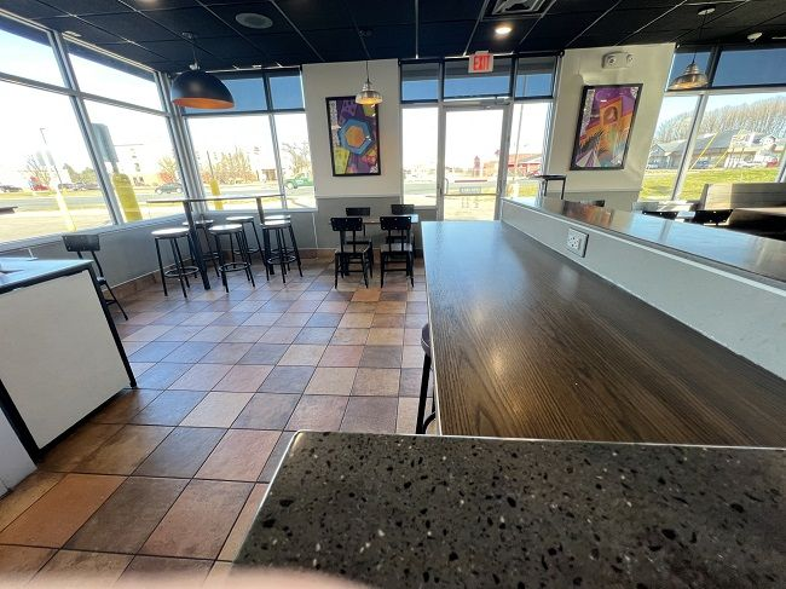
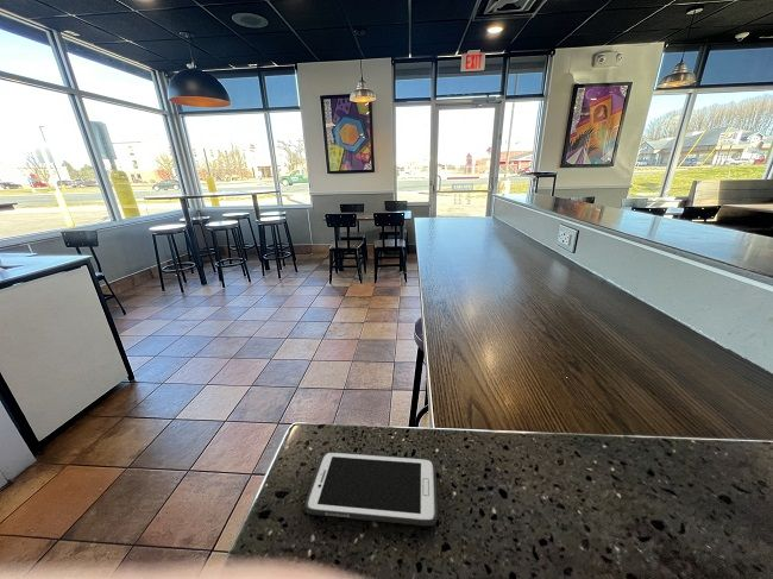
+ cell phone [303,451,439,527]
